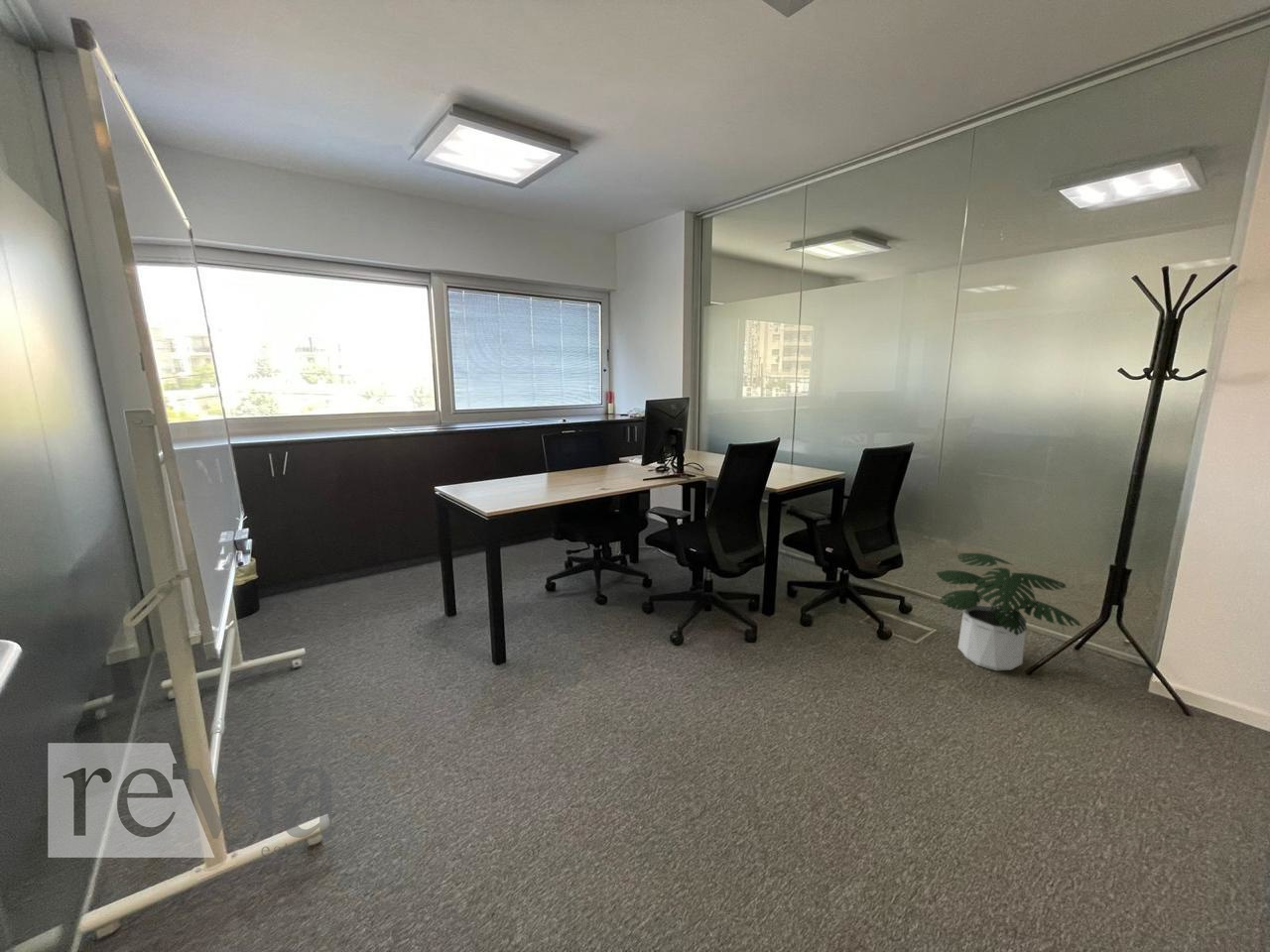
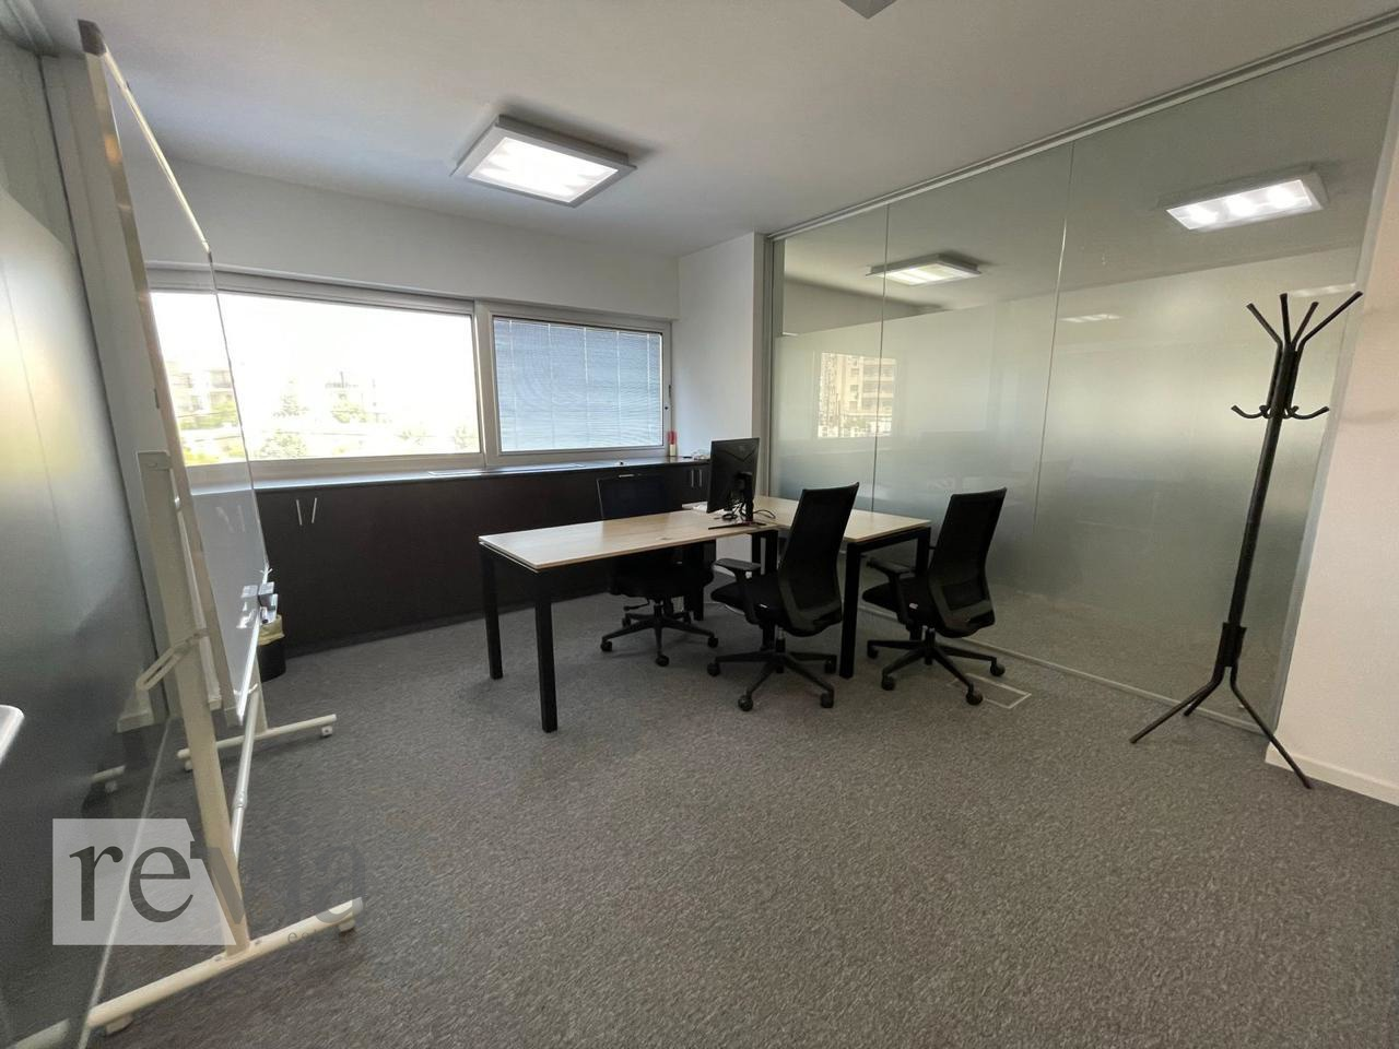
- potted plant [935,552,1083,671]
